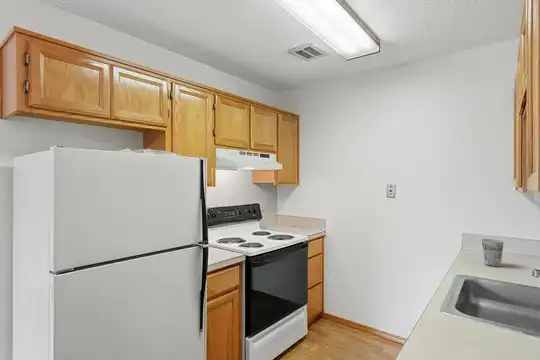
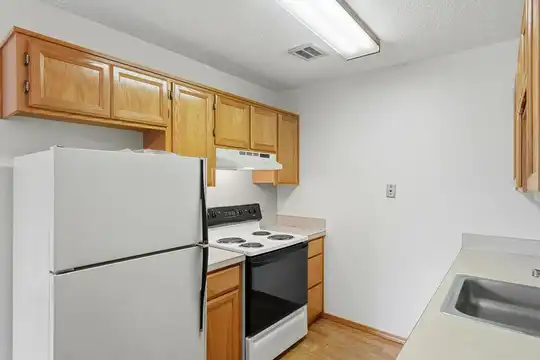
- cup [481,238,505,268]
